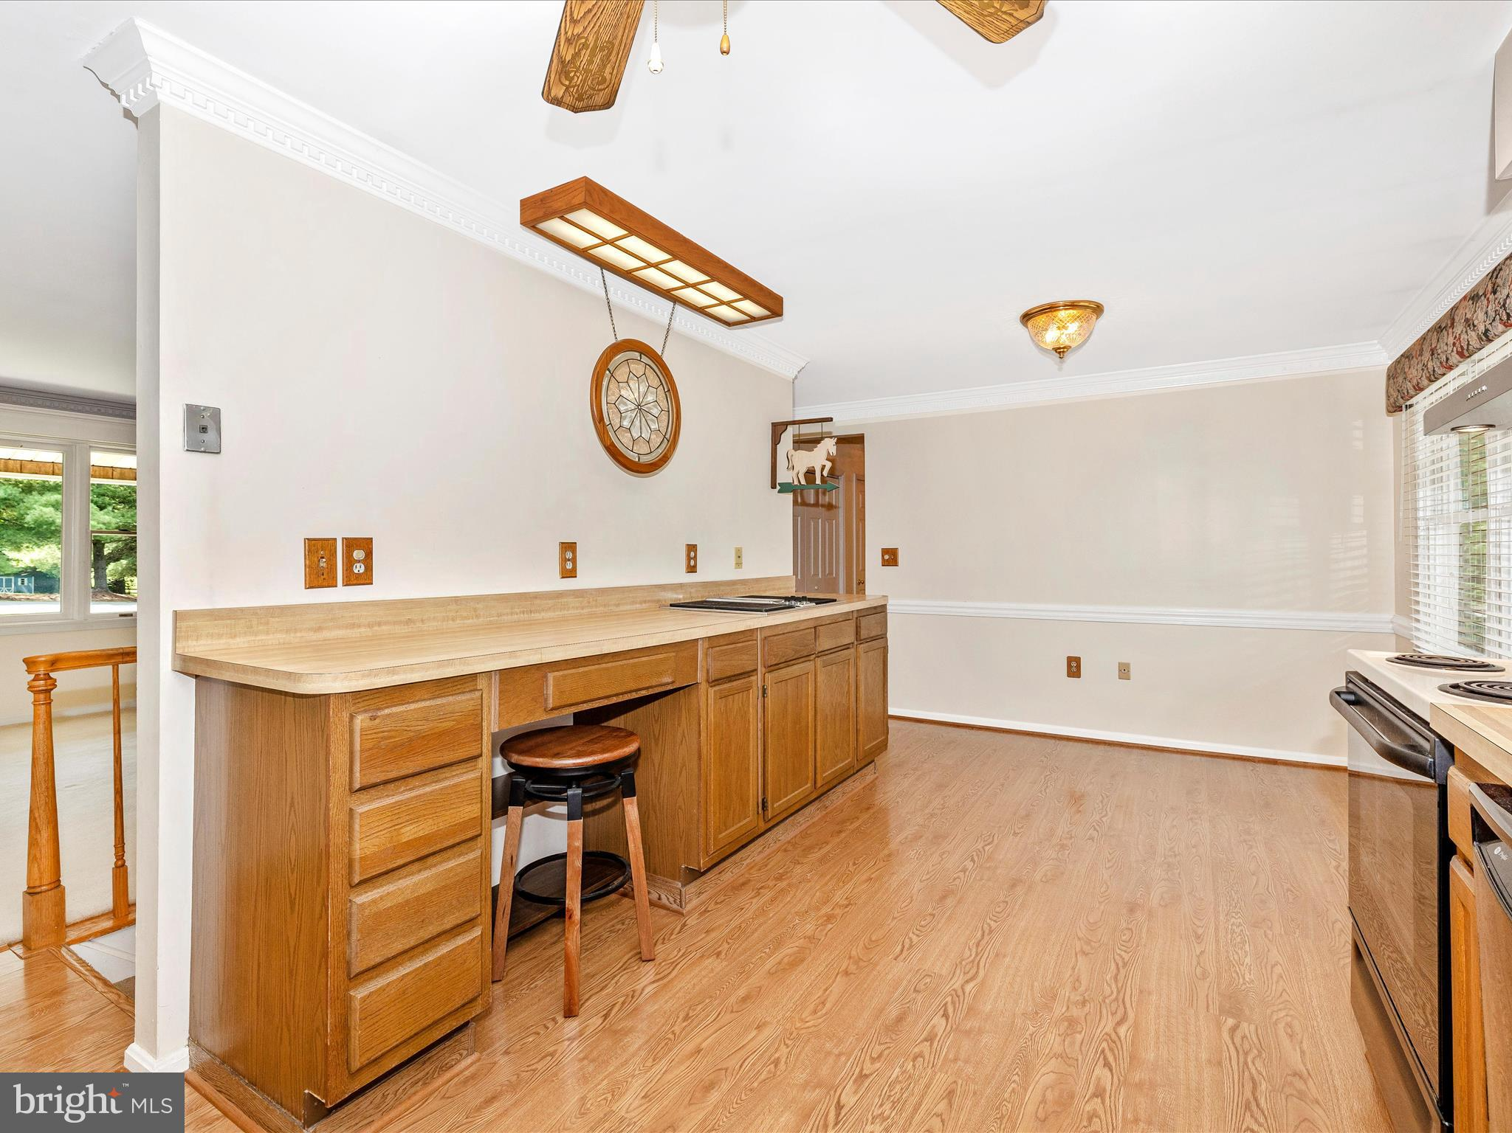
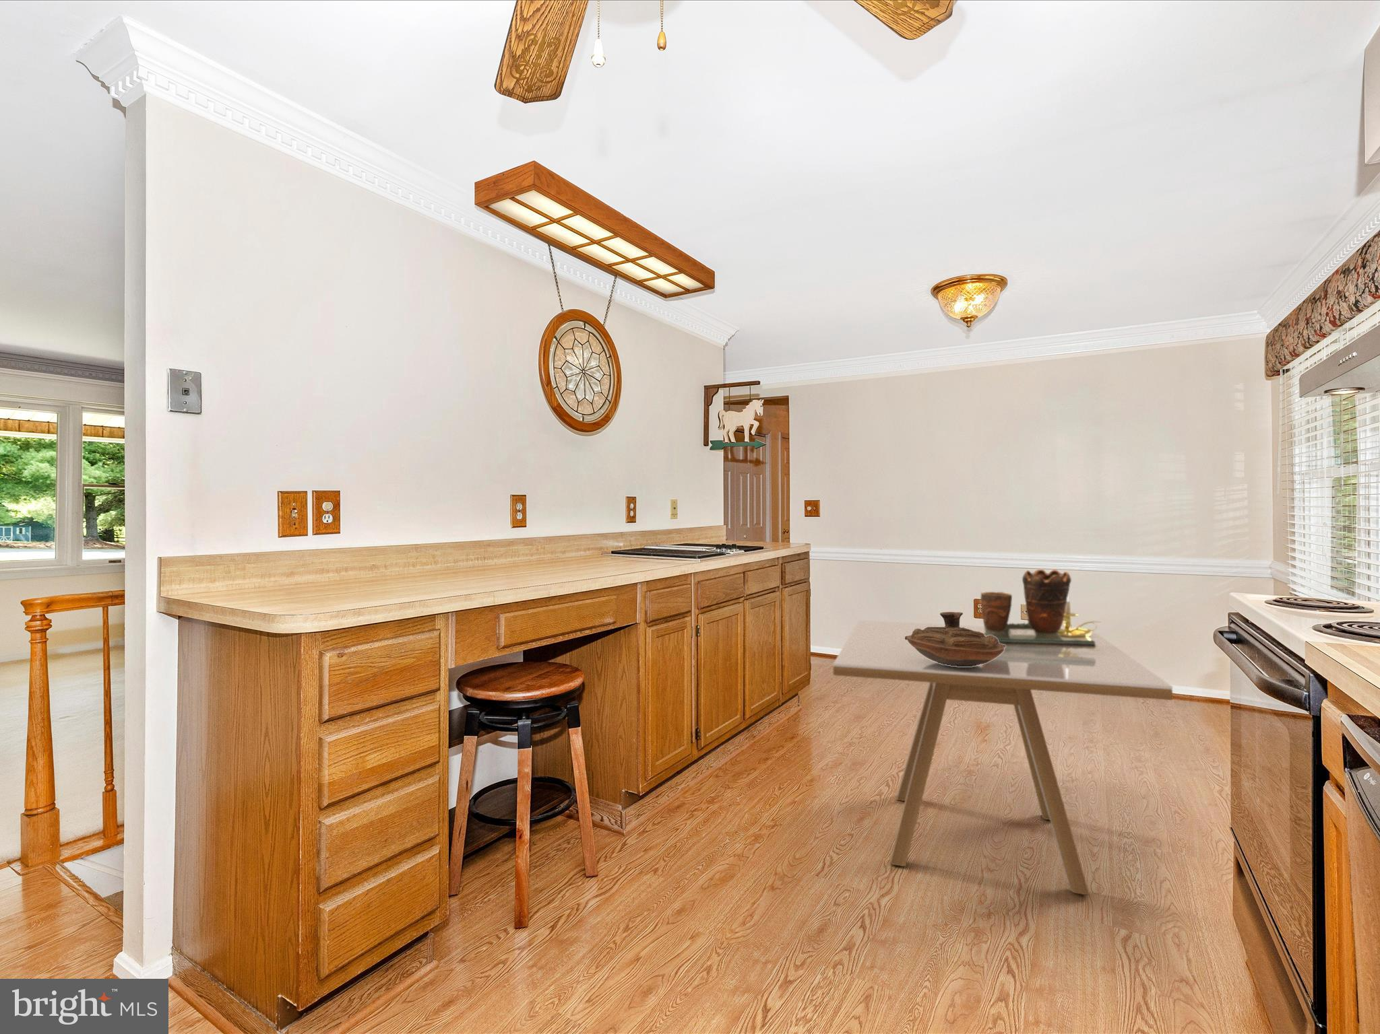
+ clay pot [979,569,1095,648]
+ dining table [832,620,1174,896]
+ decorative bowl [904,611,1005,667]
+ candle holder [1058,596,1102,638]
